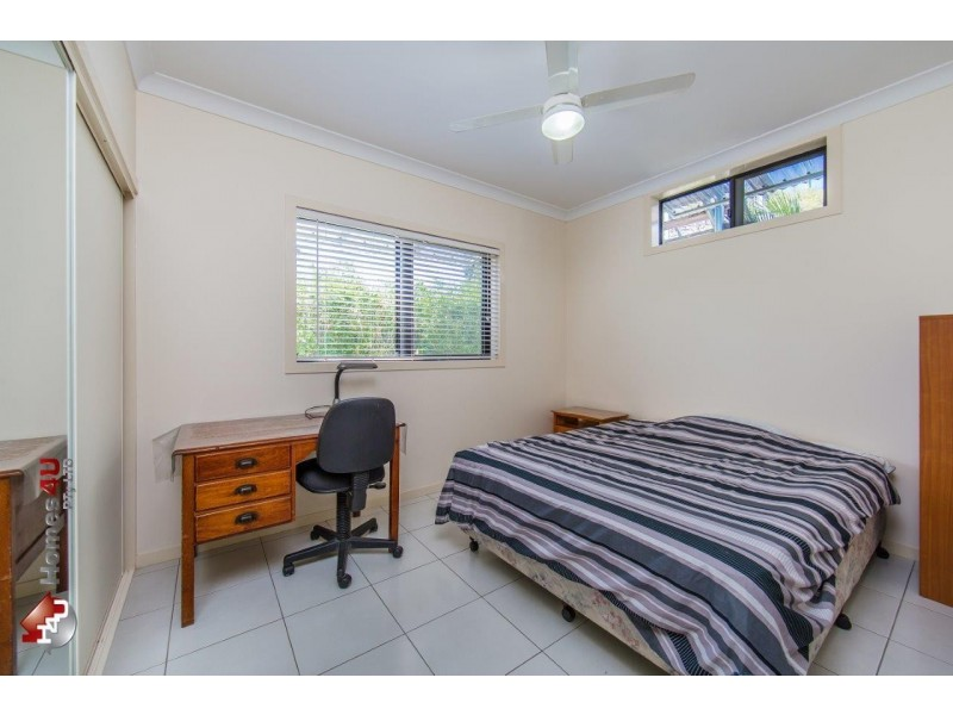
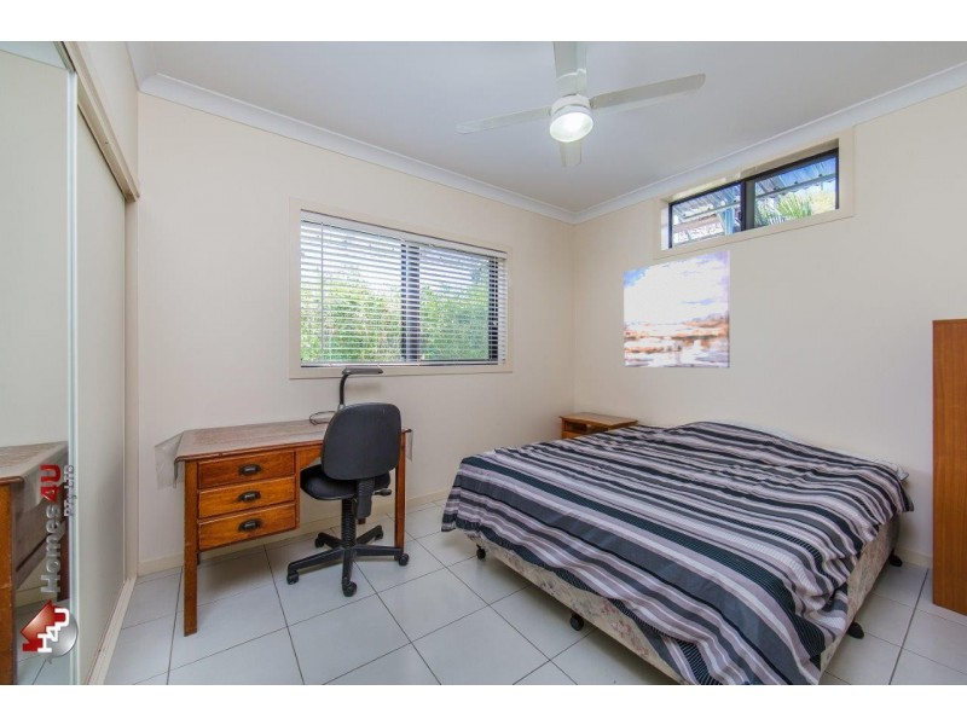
+ wall art [623,249,731,370]
